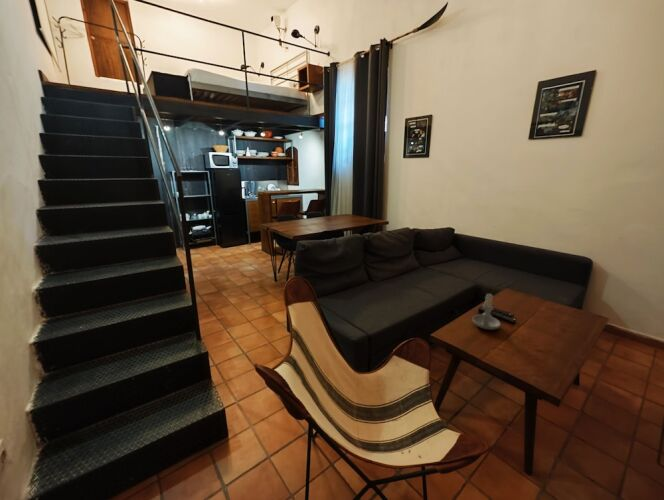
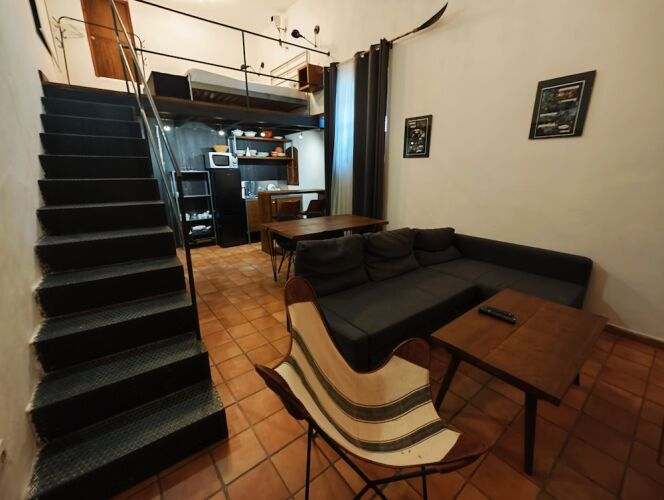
- candle [471,292,501,331]
